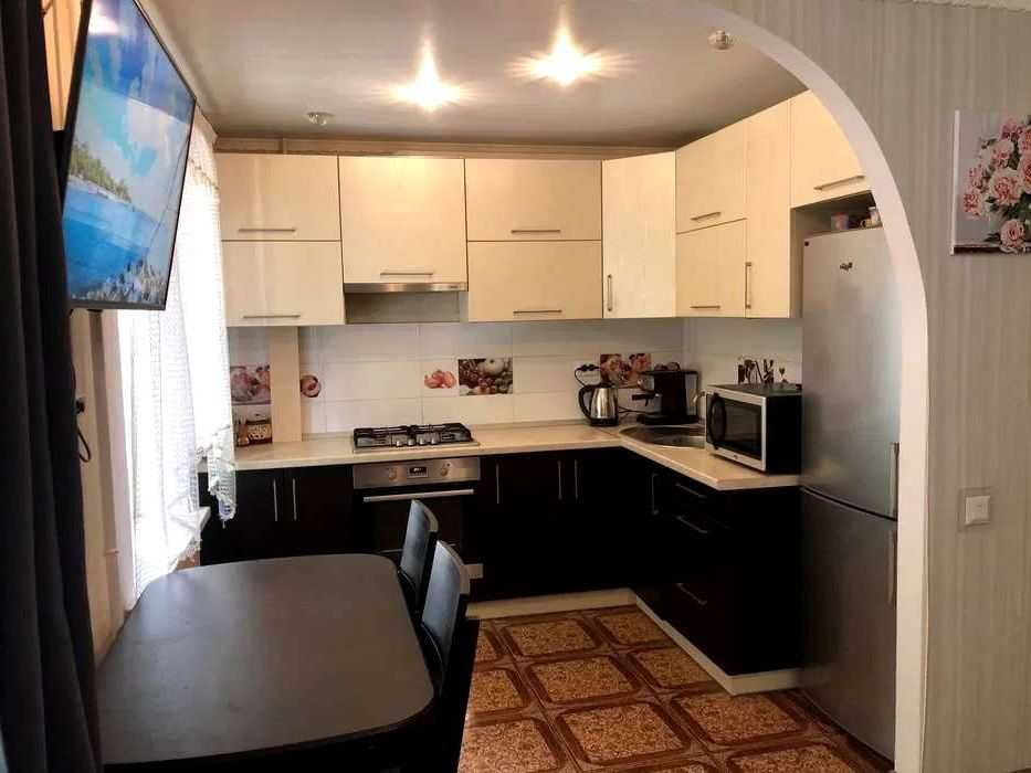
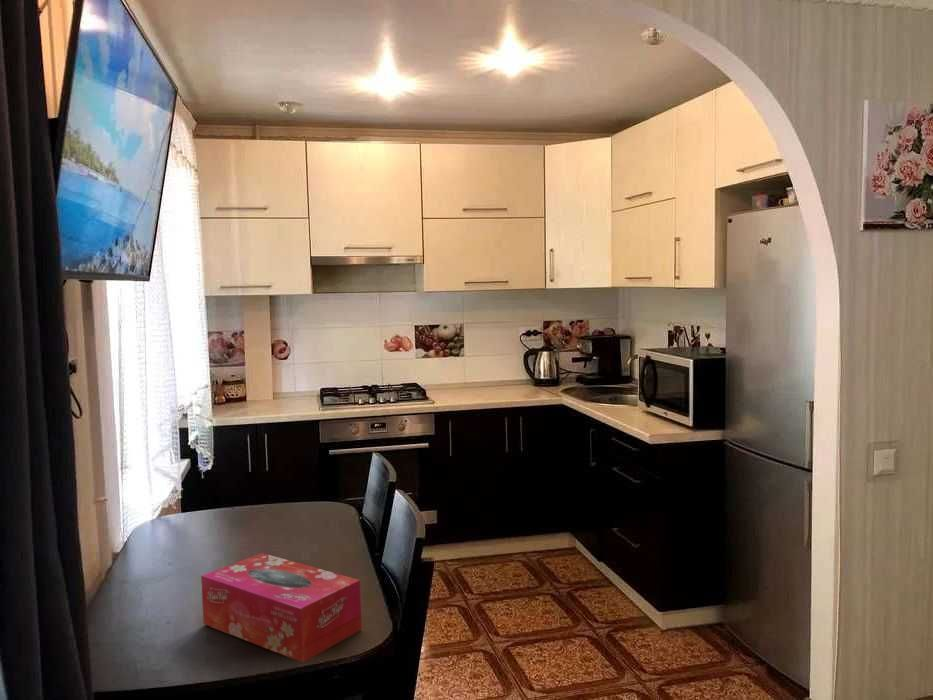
+ tissue box [200,552,363,664]
